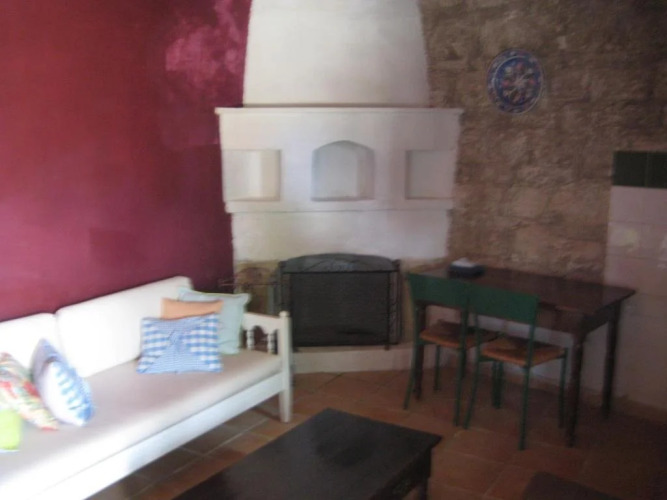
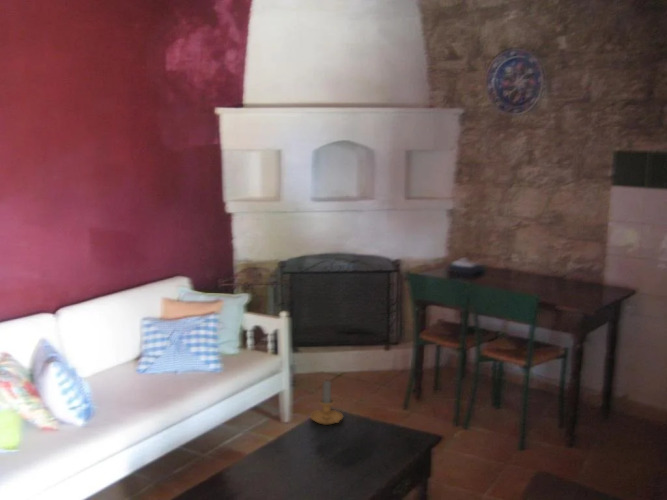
+ candle [309,380,344,426]
